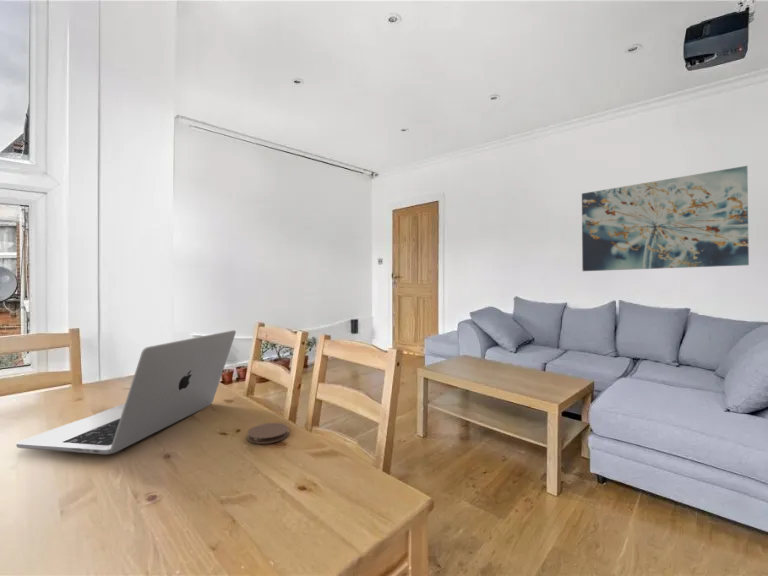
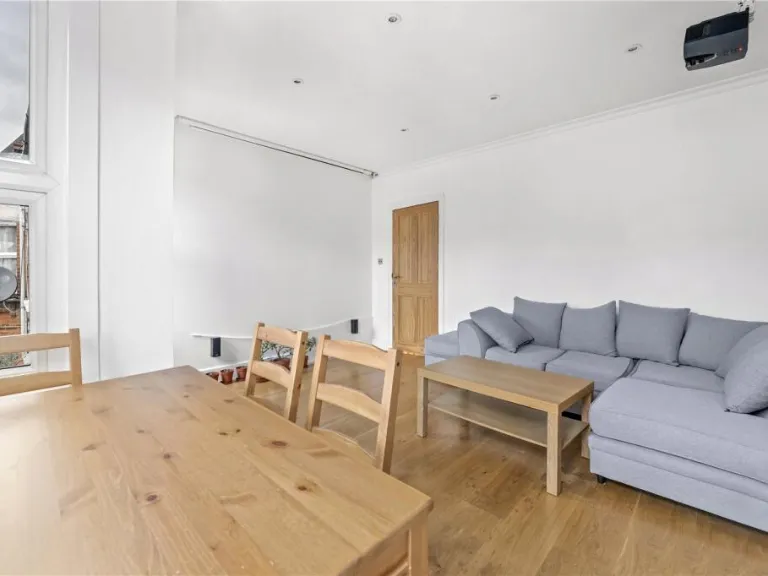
- coaster [246,422,290,445]
- wall art [581,165,750,272]
- laptop [15,329,237,455]
